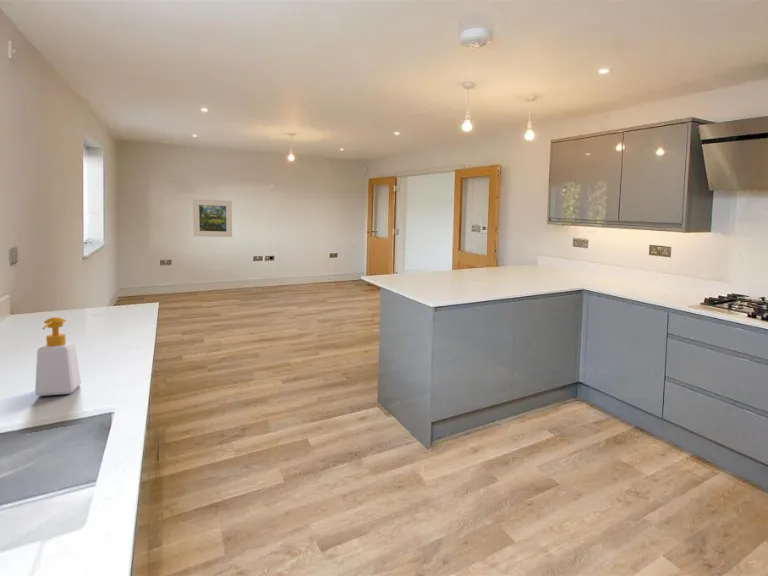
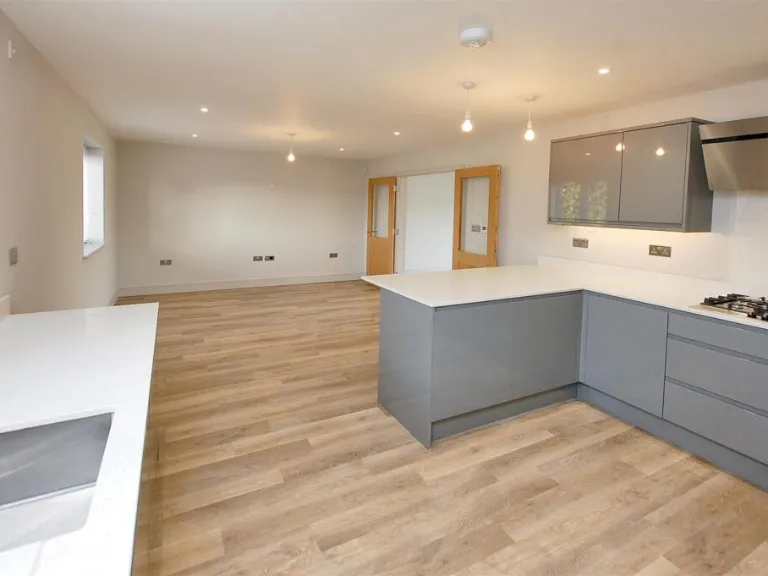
- soap bottle [34,316,82,397]
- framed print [192,198,233,238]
